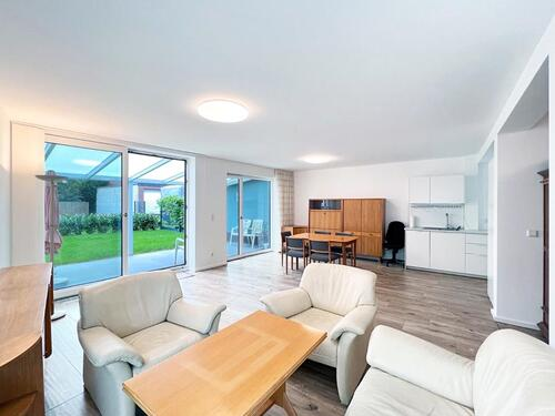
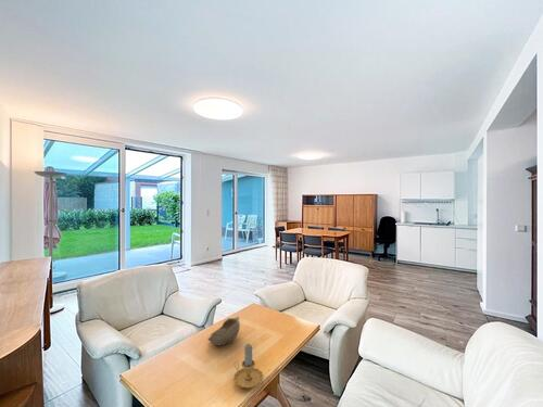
+ candle [232,343,264,389]
+ bowl [207,316,241,346]
